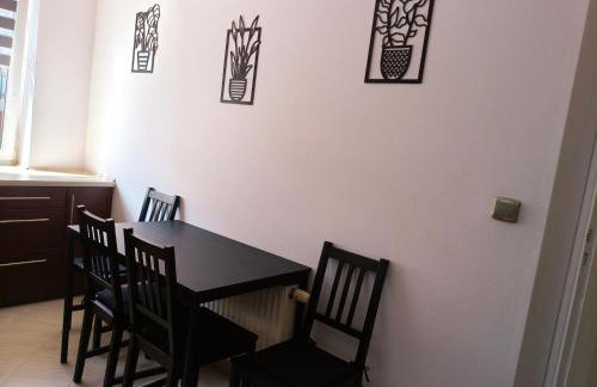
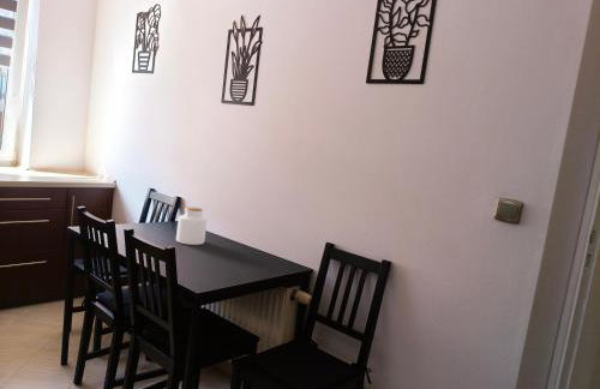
+ jar [175,207,208,246]
